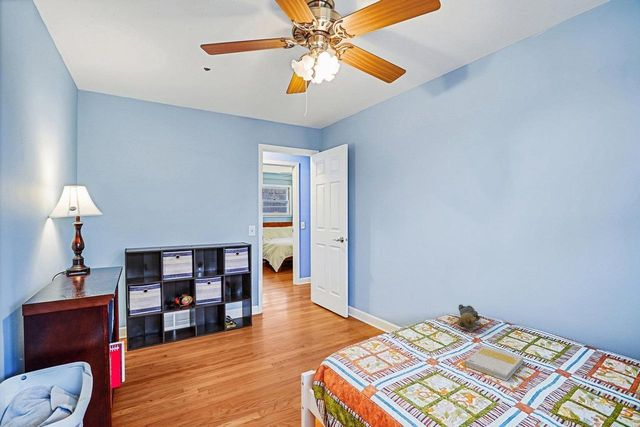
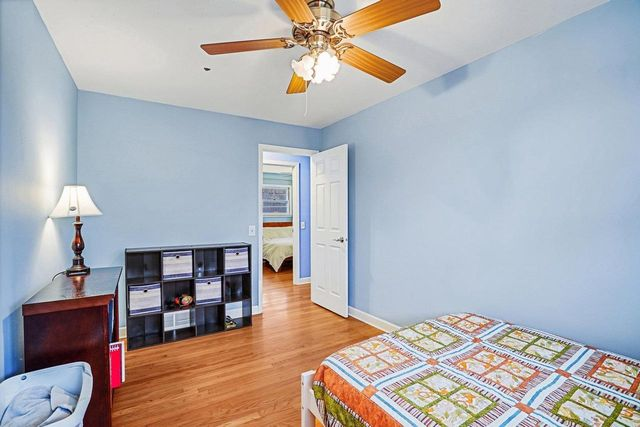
- book [464,345,524,382]
- teddy bear [456,304,481,329]
